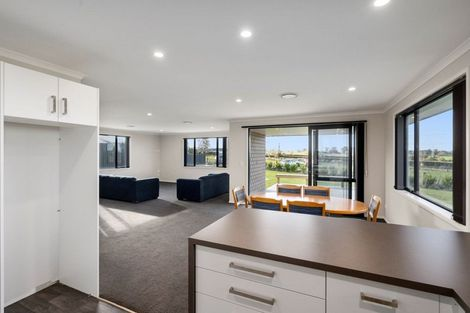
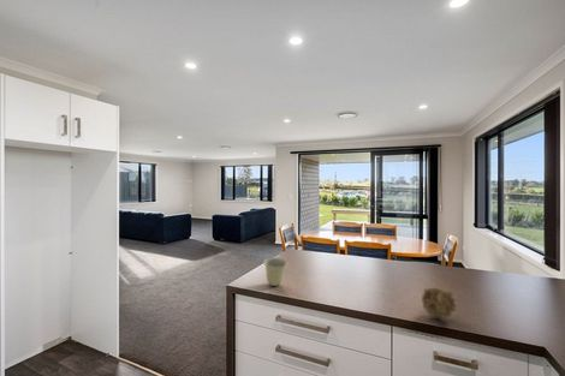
+ cup [262,256,290,287]
+ flower [421,287,458,320]
